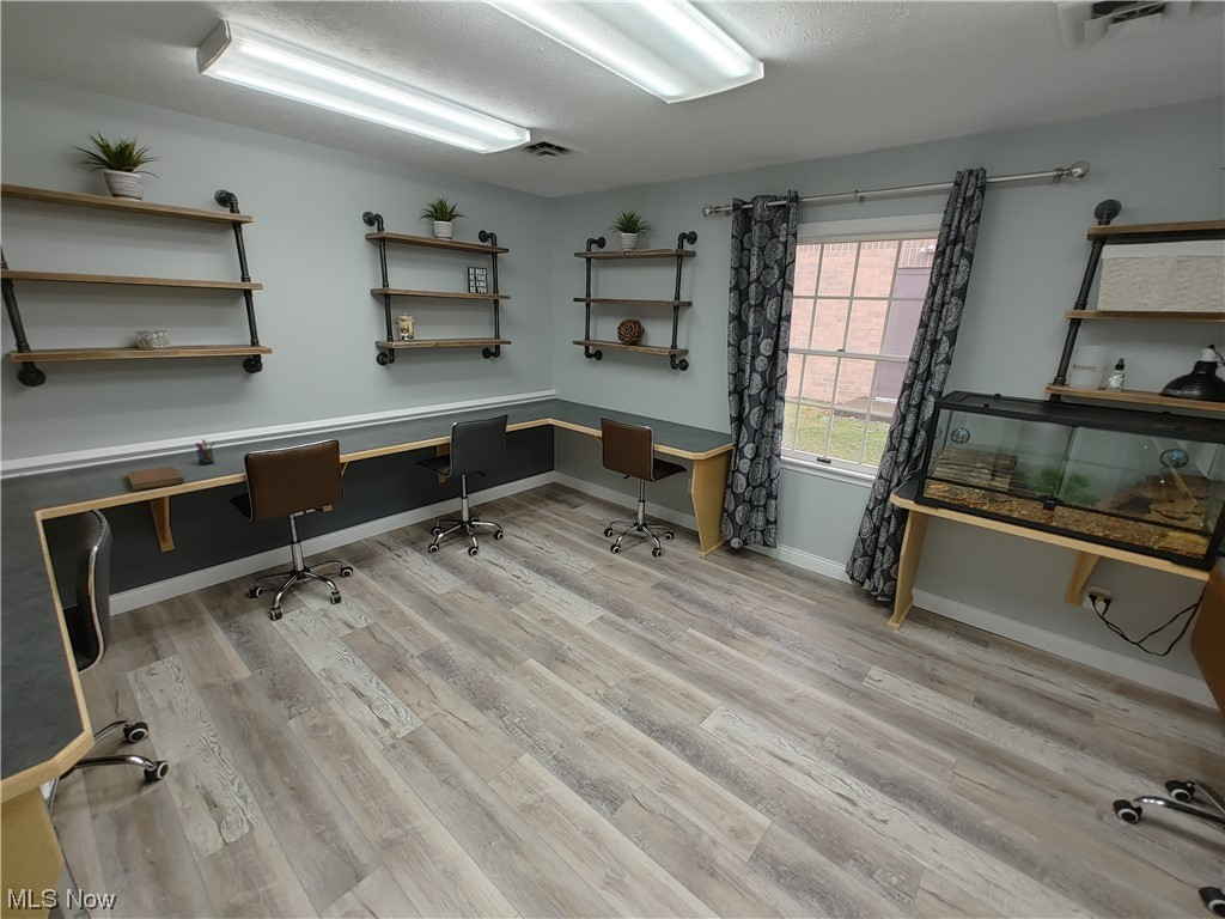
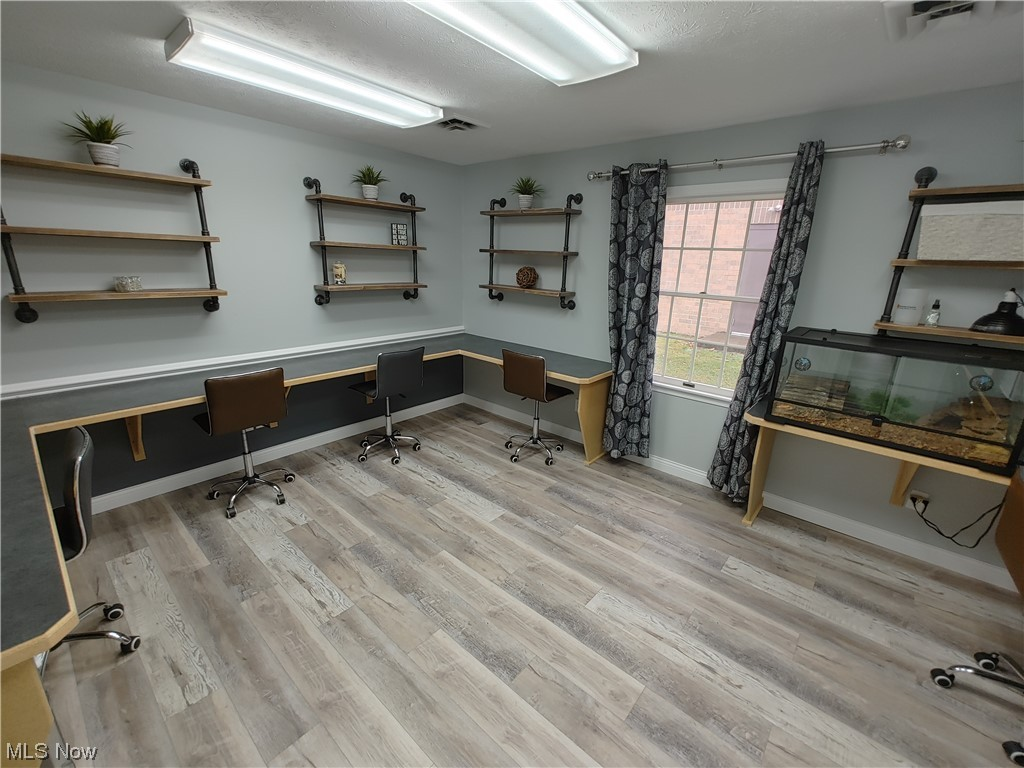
- notebook [126,465,185,492]
- pen holder [194,438,217,465]
